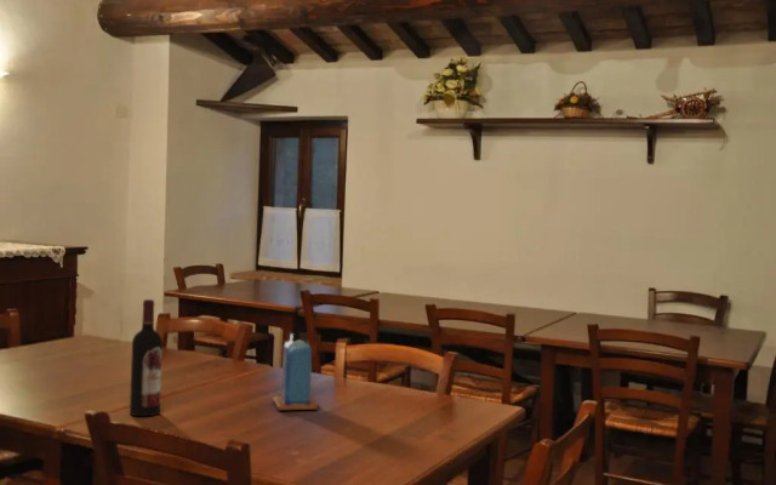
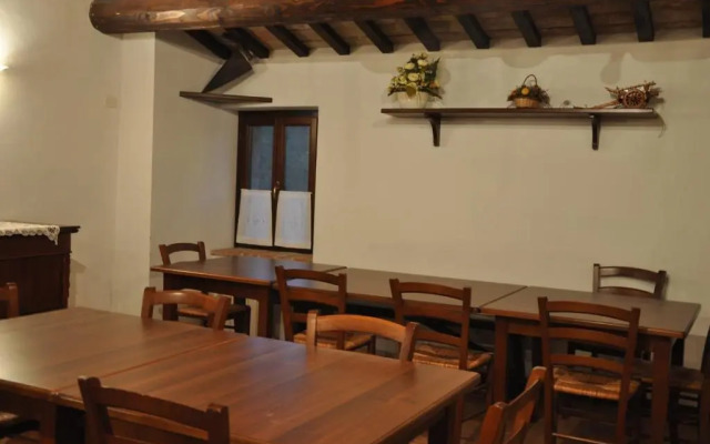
- candle [272,332,319,412]
- wine bottle [129,298,164,417]
